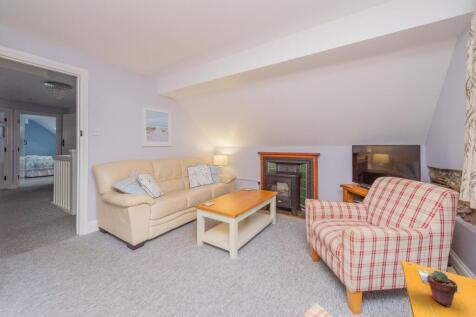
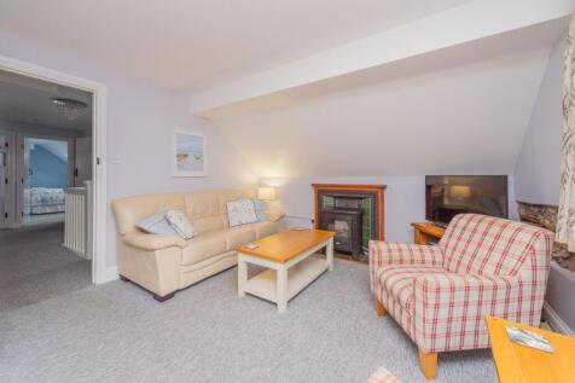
- potted succulent [426,269,459,307]
